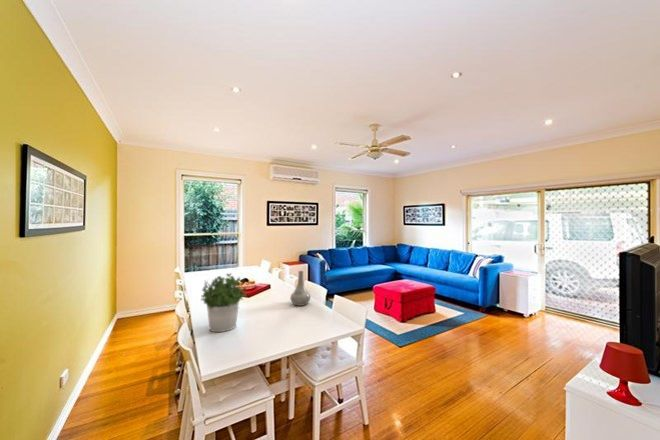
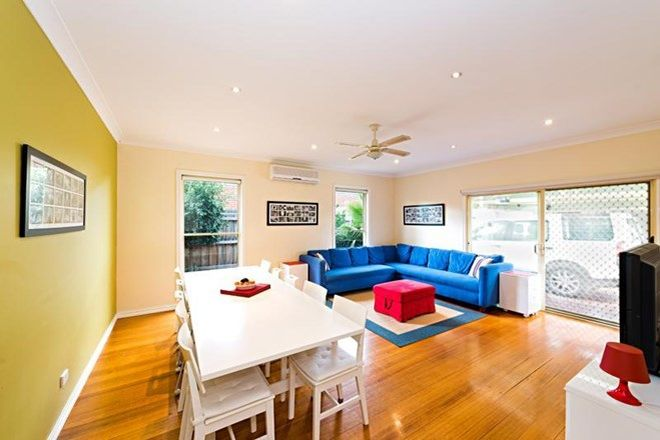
- potted plant [200,272,248,333]
- vase [289,270,312,307]
